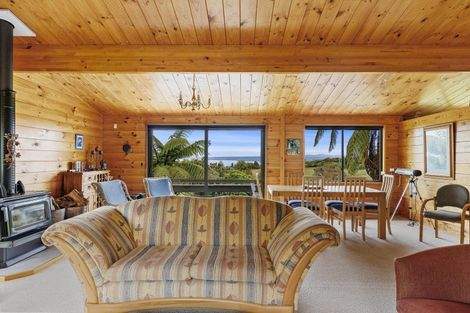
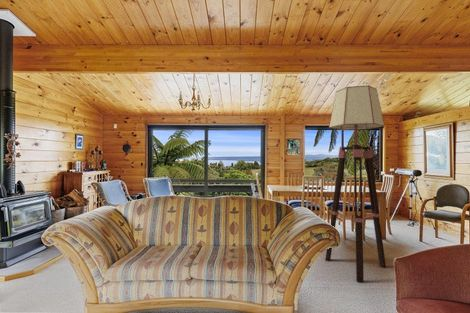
+ floor lamp [324,84,387,283]
